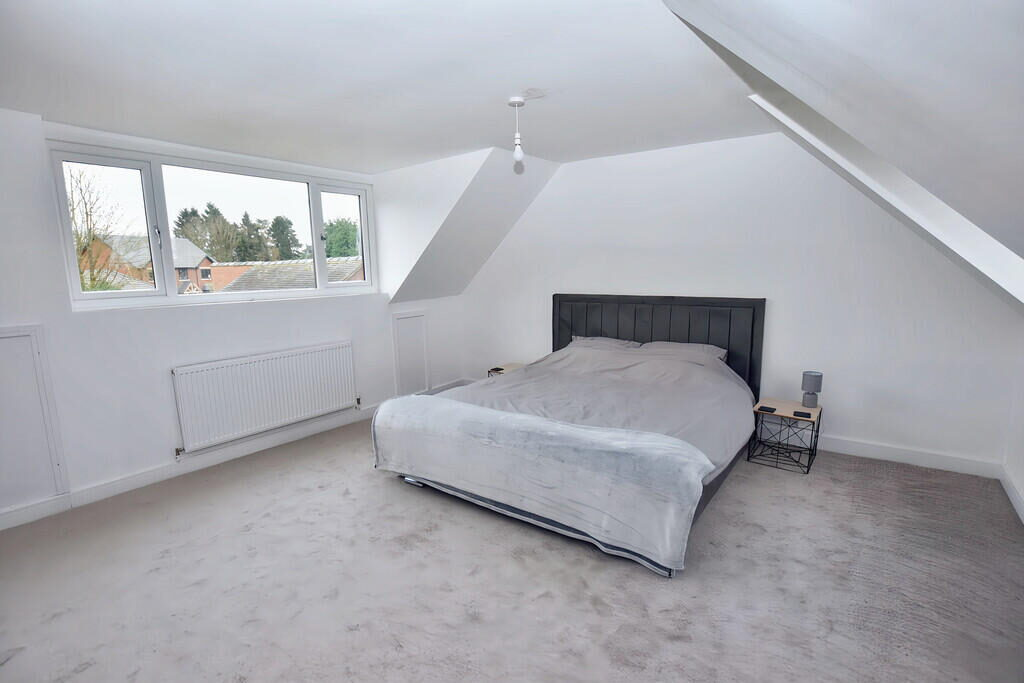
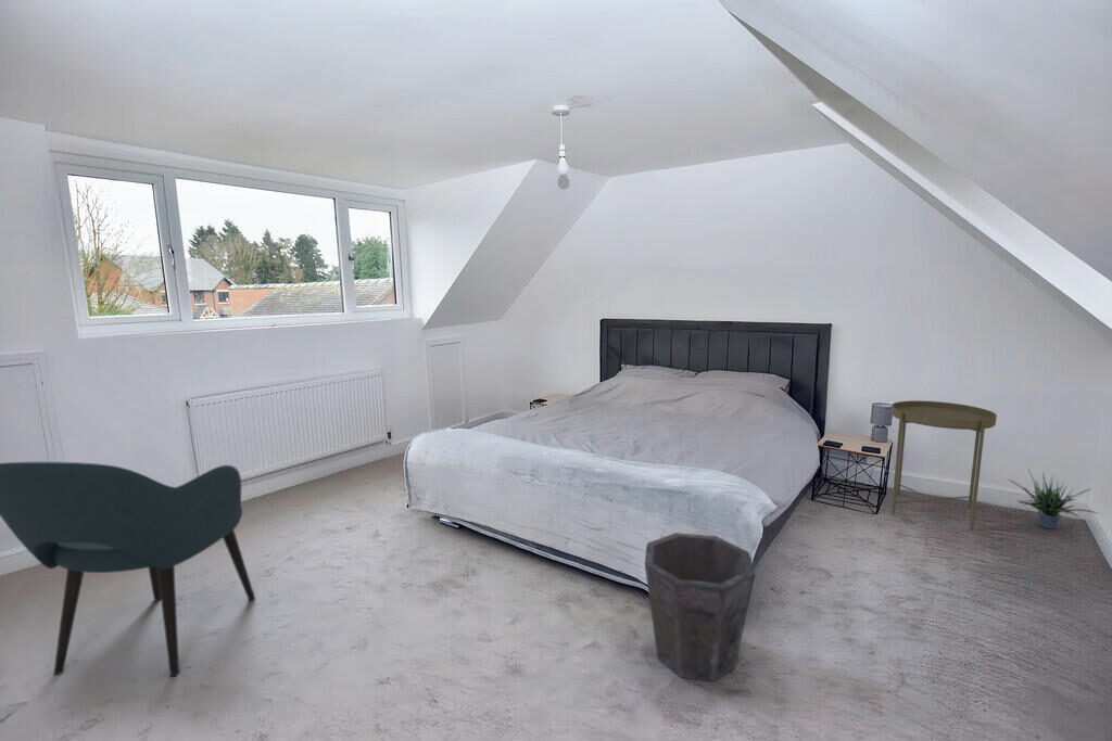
+ armchair [0,461,256,678]
+ waste bin [644,532,756,682]
+ potted plant [1008,467,1098,531]
+ side table [890,399,998,532]
